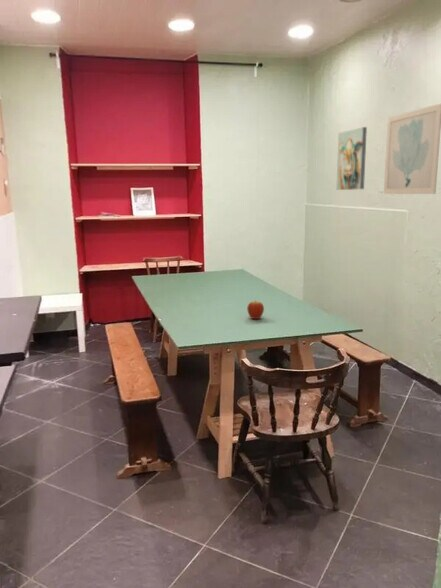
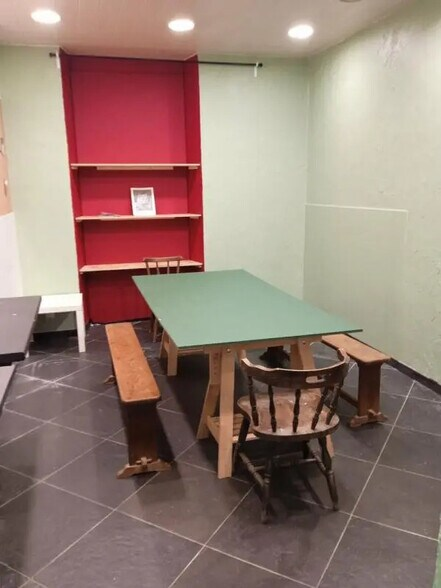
- wall art [383,102,441,195]
- wall art [336,126,368,191]
- fruit [246,299,265,320]
